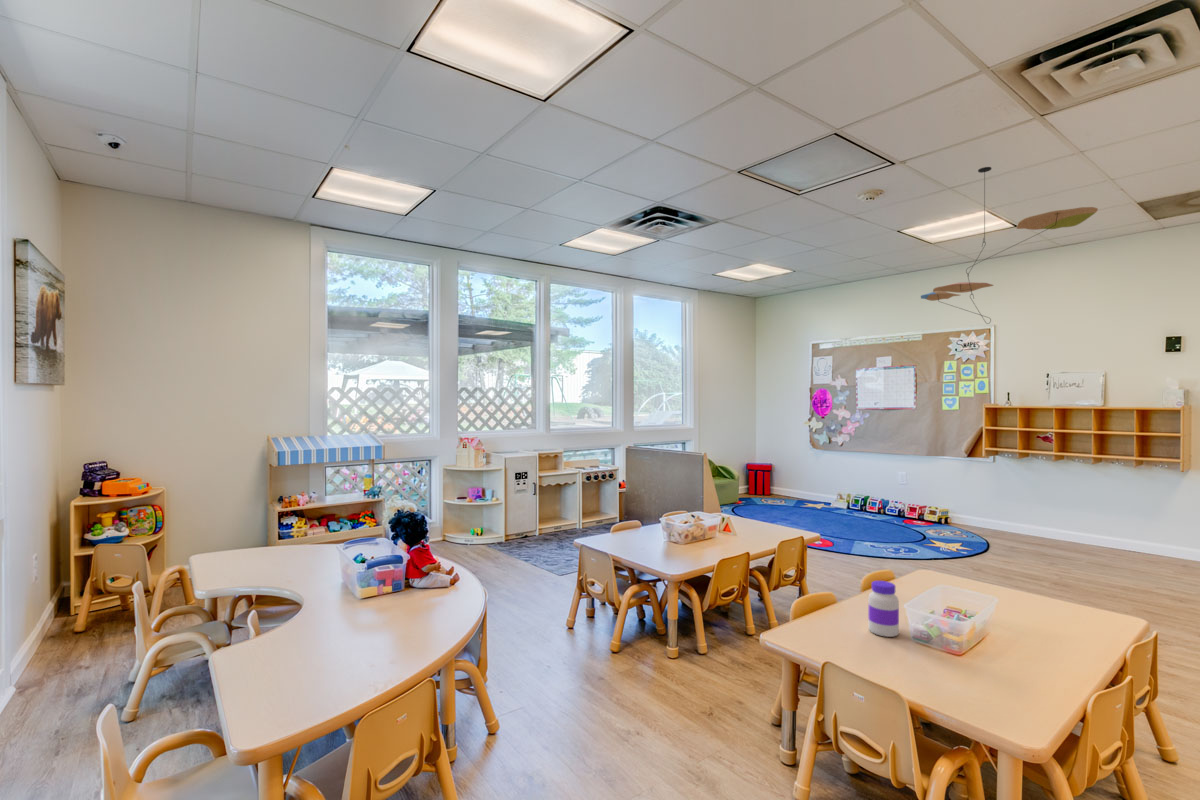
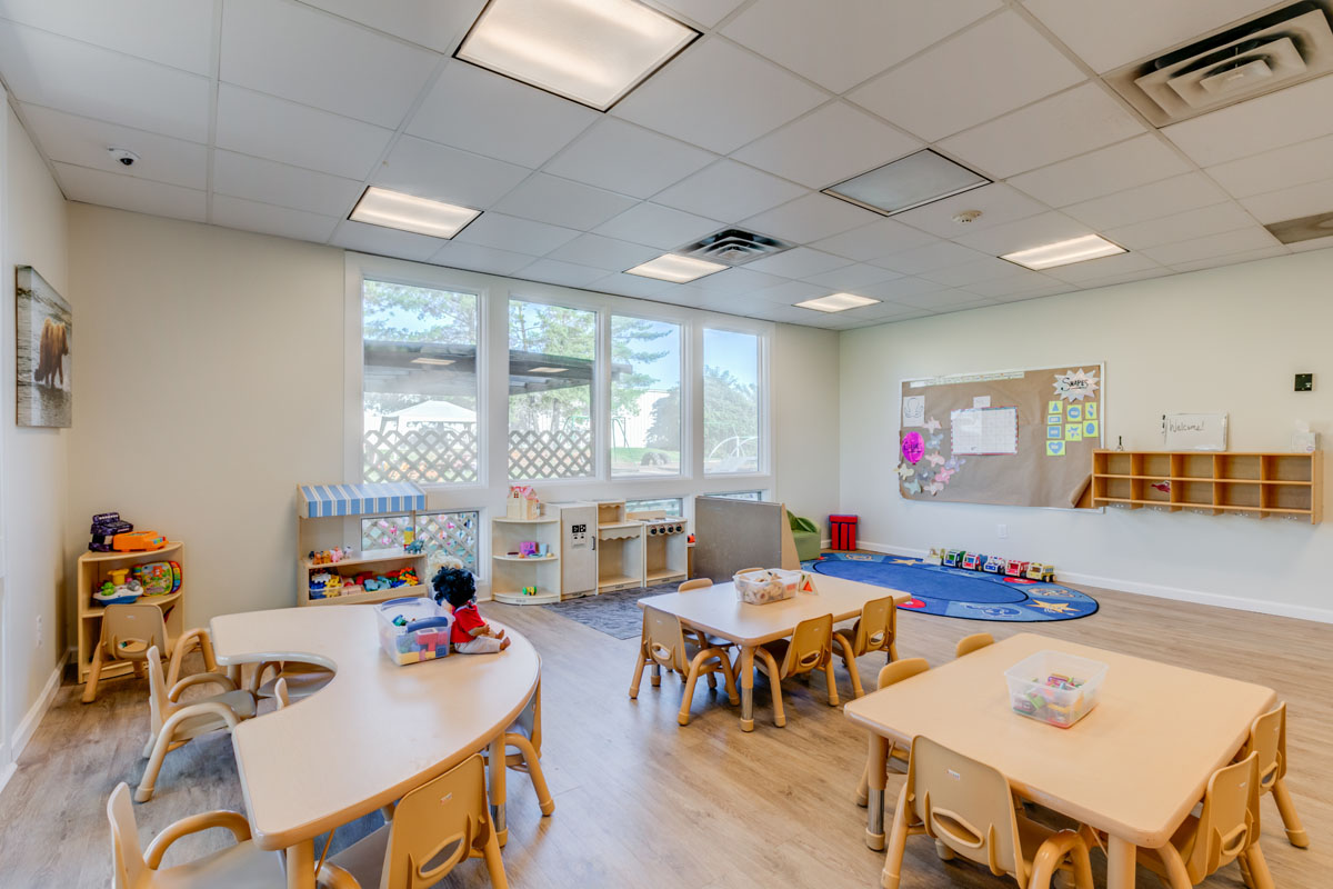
- jar [868,580,900,638]
- ceiling mobile [920,166,1099,325]
